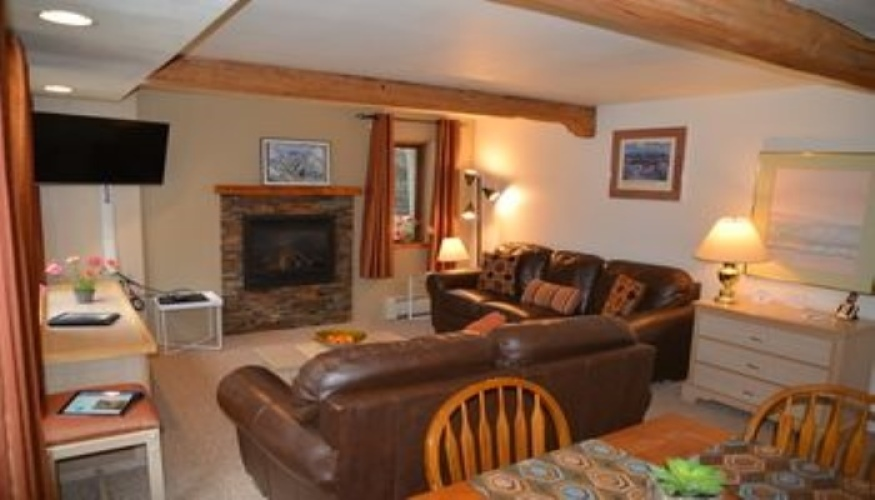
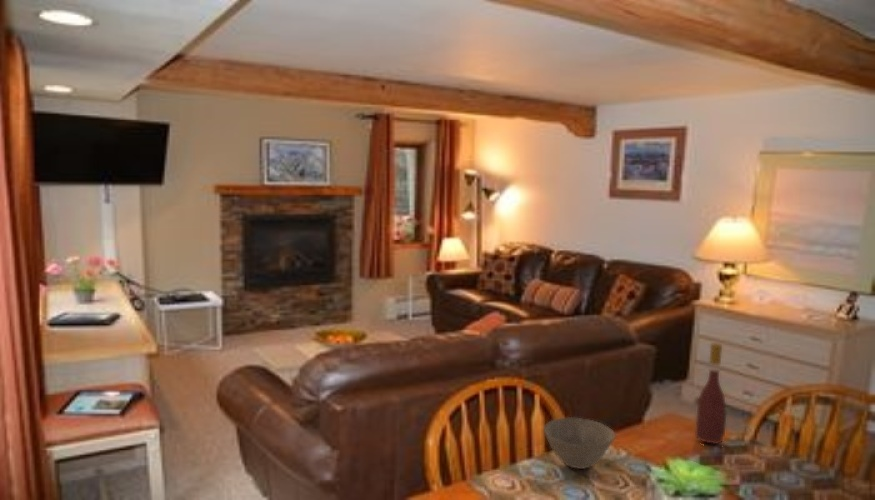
+ wine bottle [694,342,728,445]
+ bowl [543,416,616,470]
